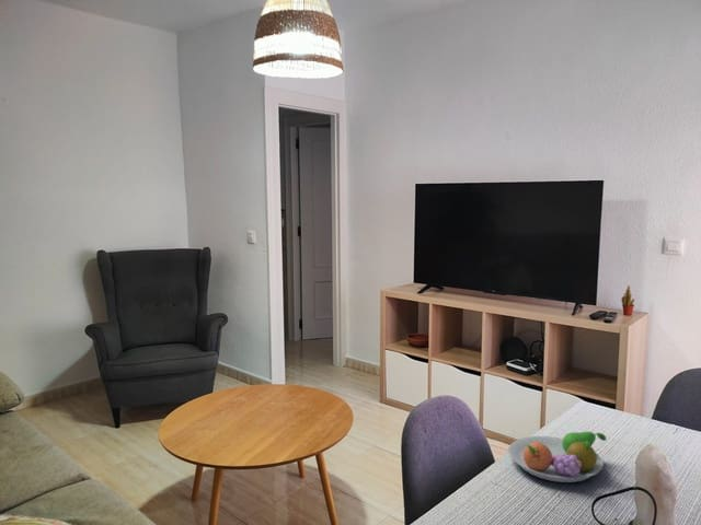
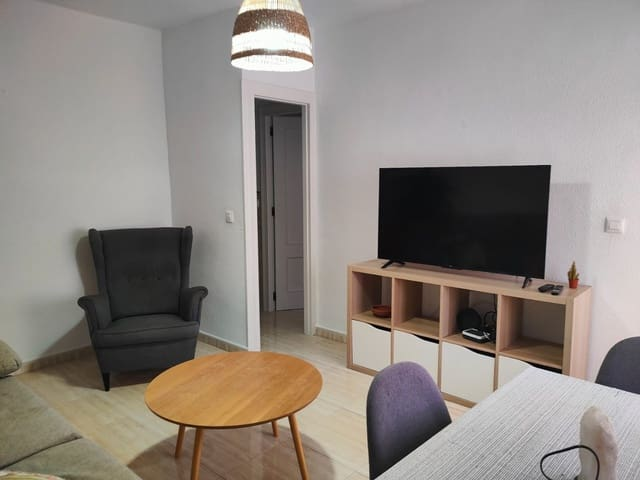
- fruit bowl [507,431,607,483]
